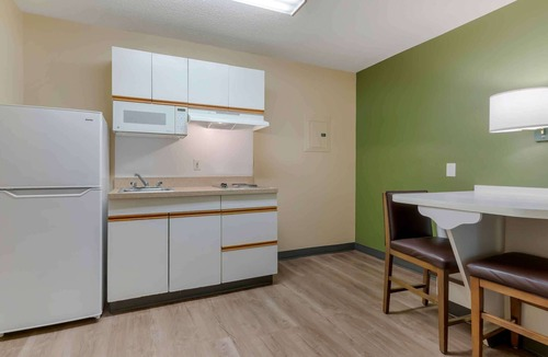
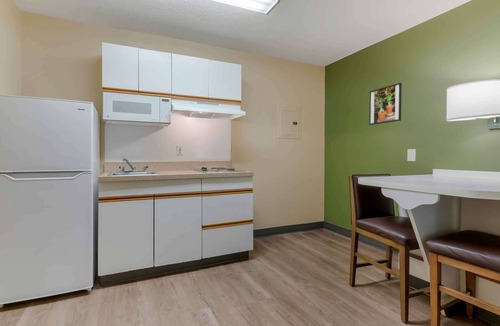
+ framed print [368,82,403,126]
